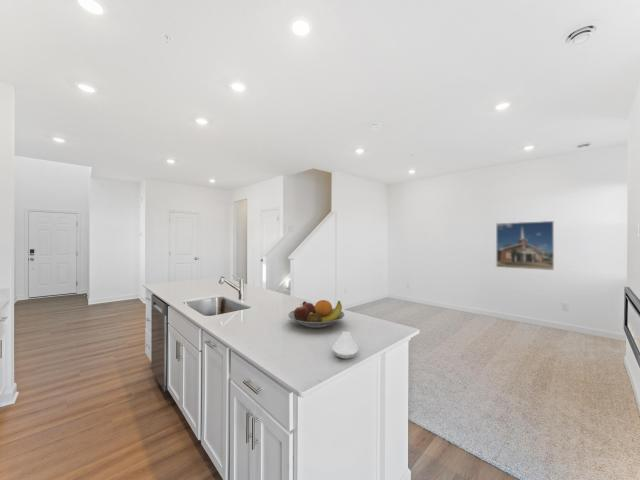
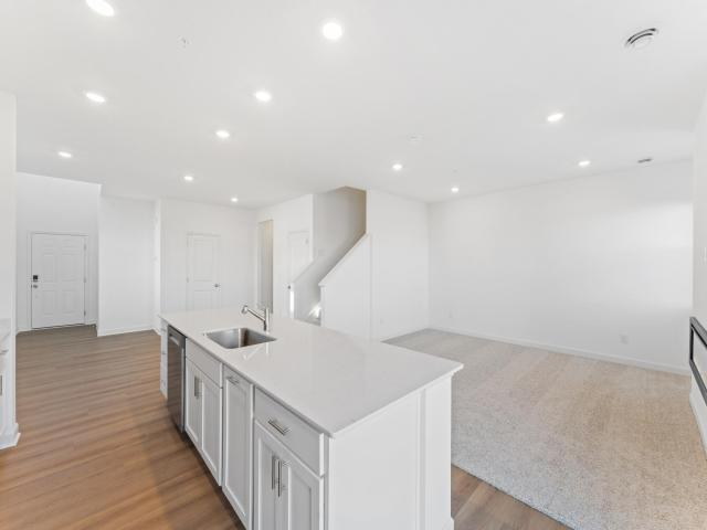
- fruit bowl [288,299,345,329]
- spoon rest [331,330,359,360]
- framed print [495,220,555,271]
